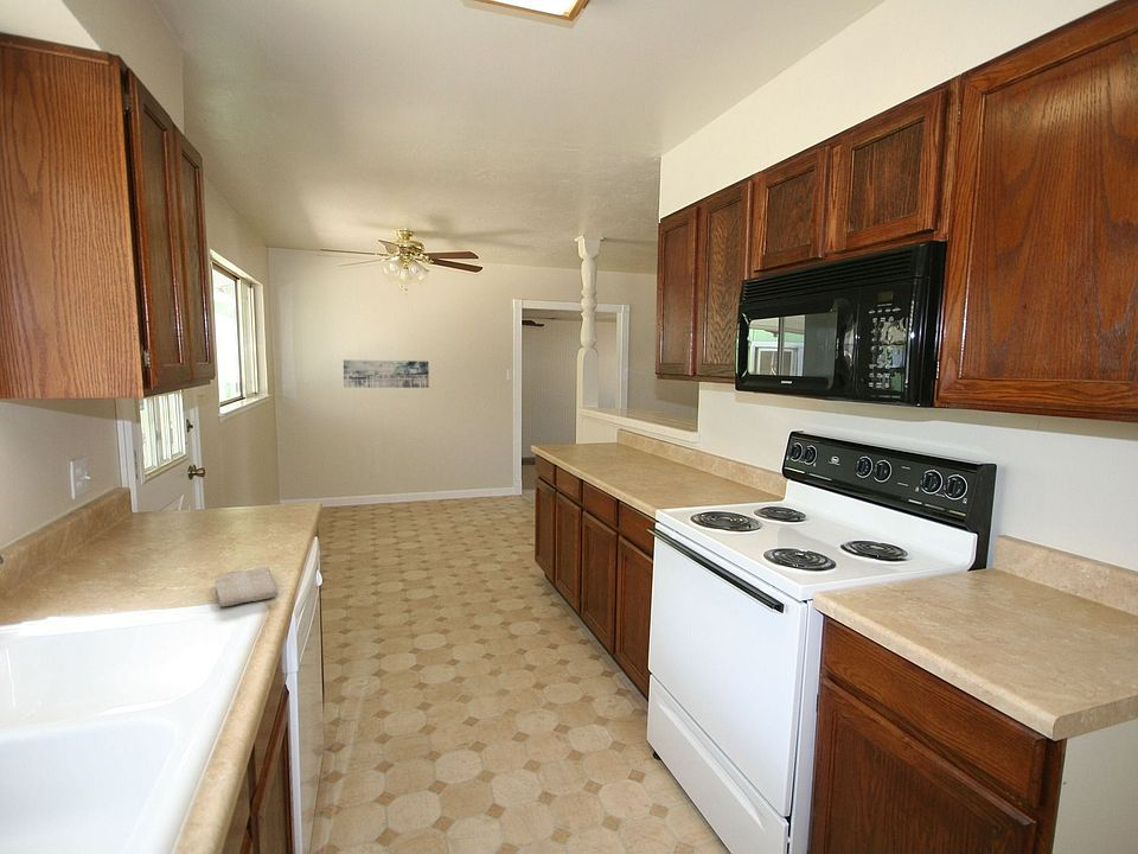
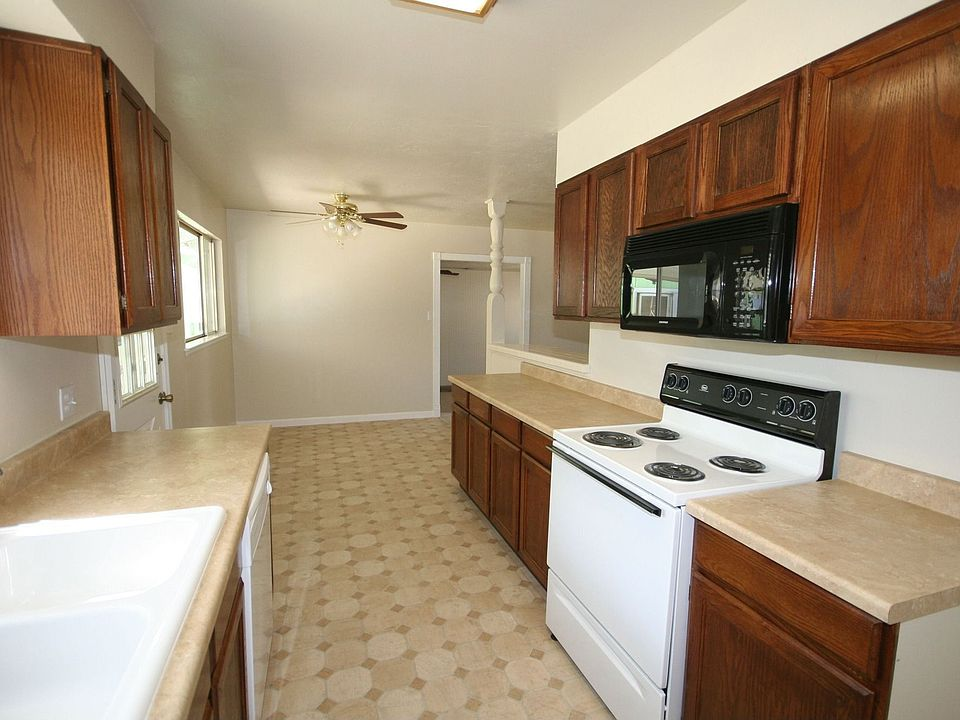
- wall art [343,358,430,389]
- washcloth [213,566,280,607]
